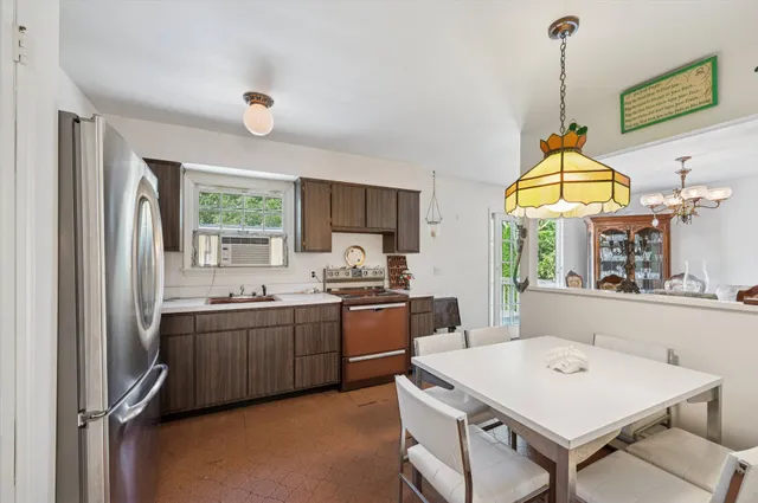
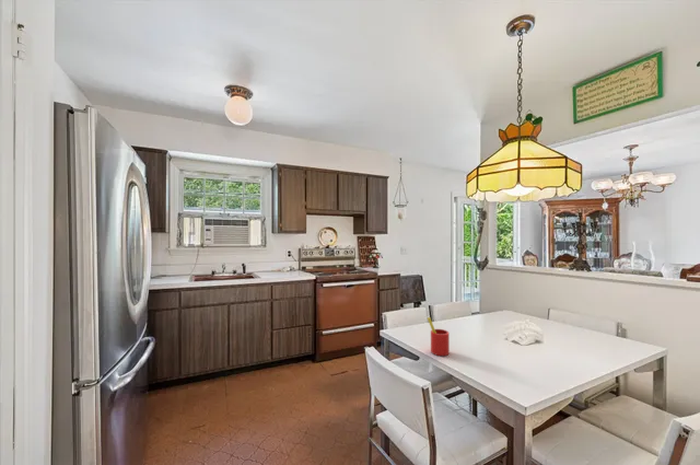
+ straw [427,316,451,357]
